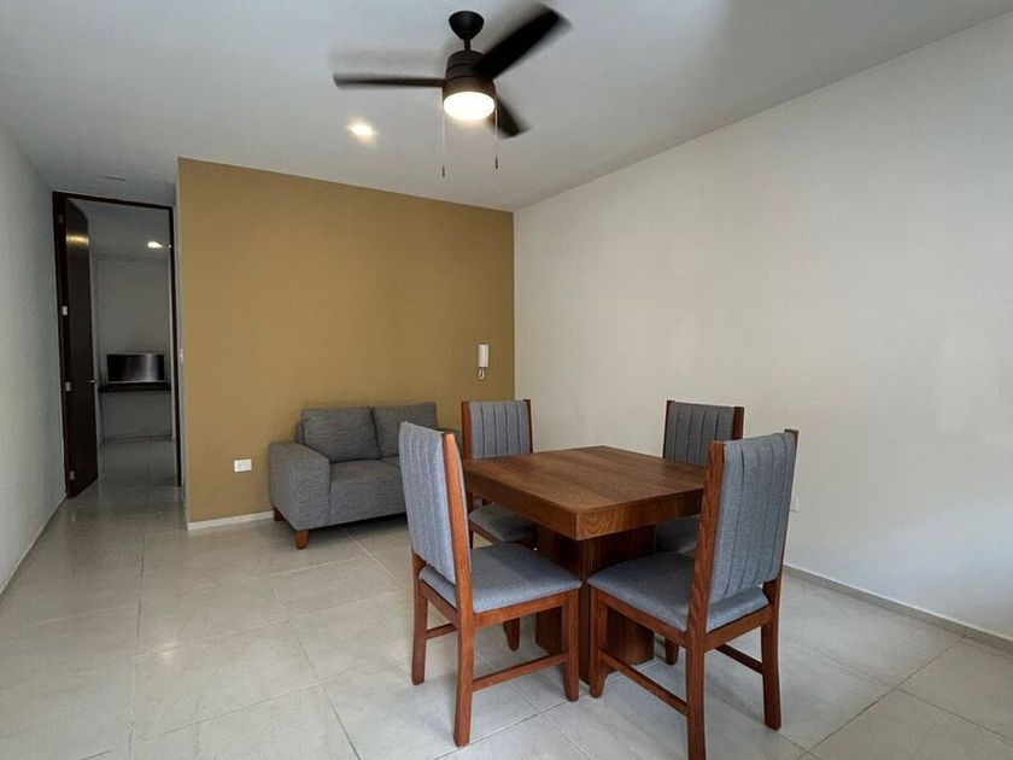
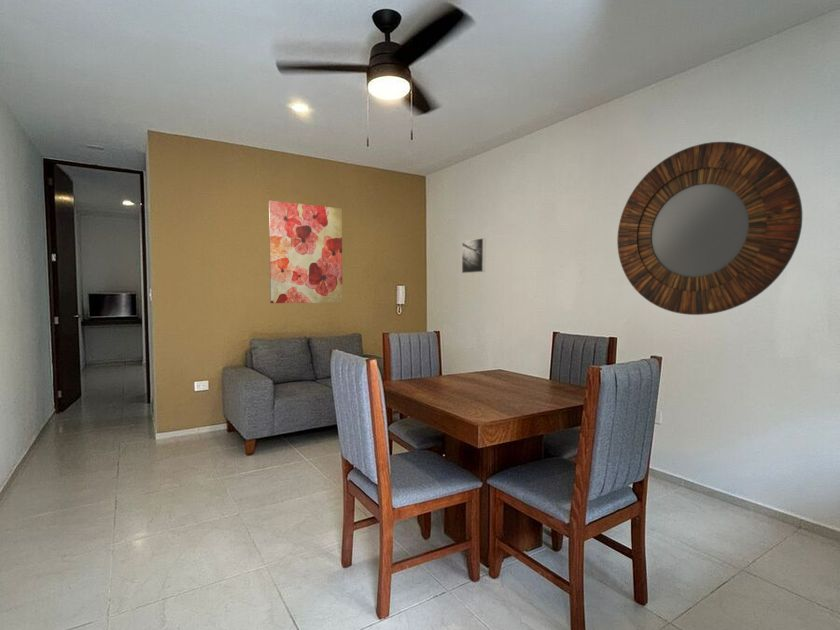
+ home mirror [616,141,803,316]
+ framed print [461,237,486,274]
+ wall art [268,199,343,304]
